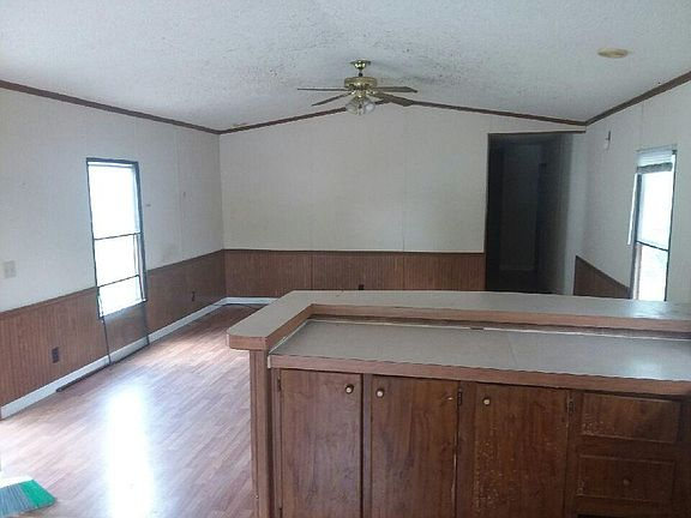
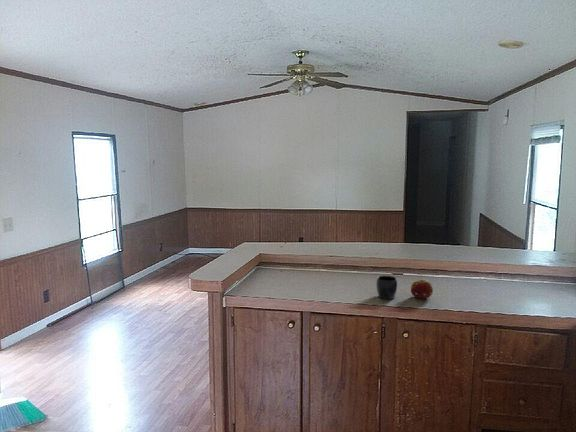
+ fruit [410,279,434,300]
+ mug [375,275,399,300]
